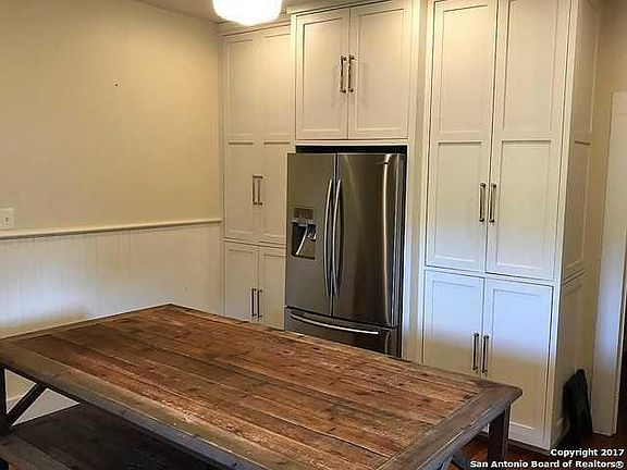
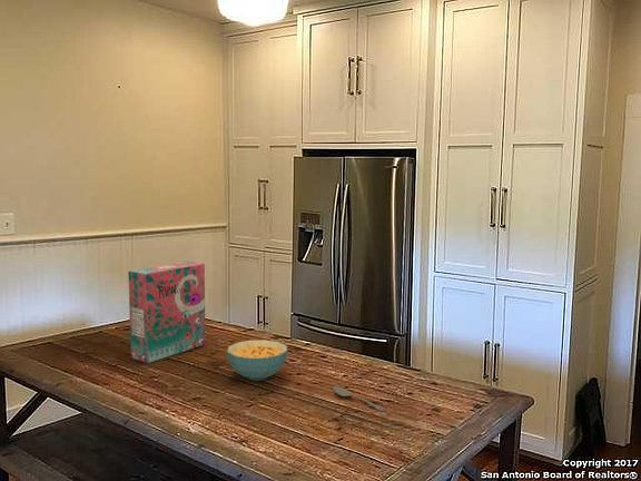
+ cereal bowl [226,338,288,382]
+ cereal box [127,261,207,364]
+ spoon [332,385,386,412]
